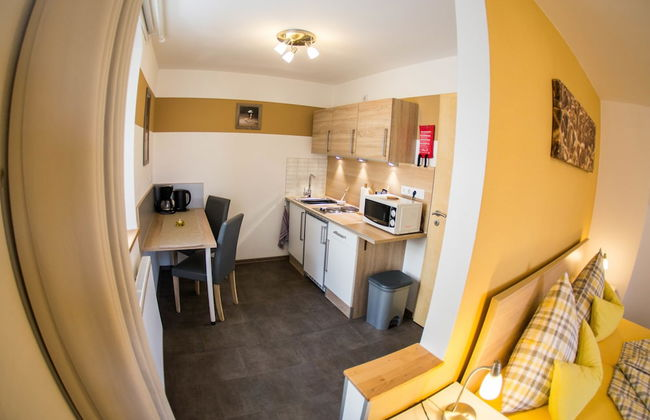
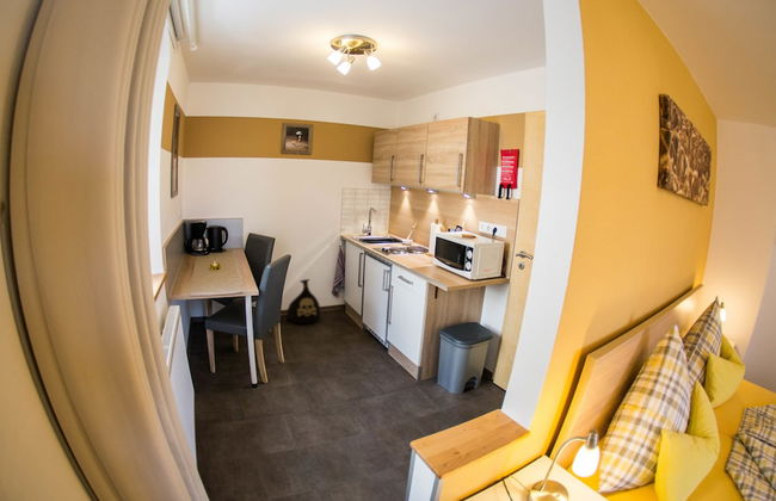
+ bag [284,278,321,324]
